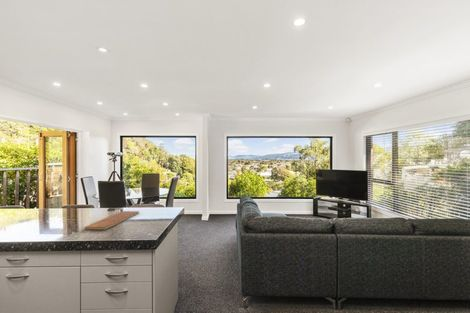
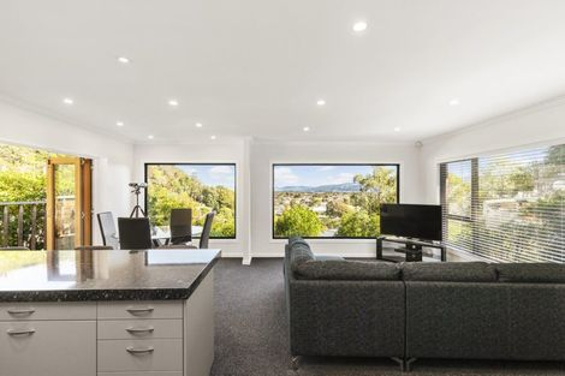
- chopping board [83,210,141,231]
